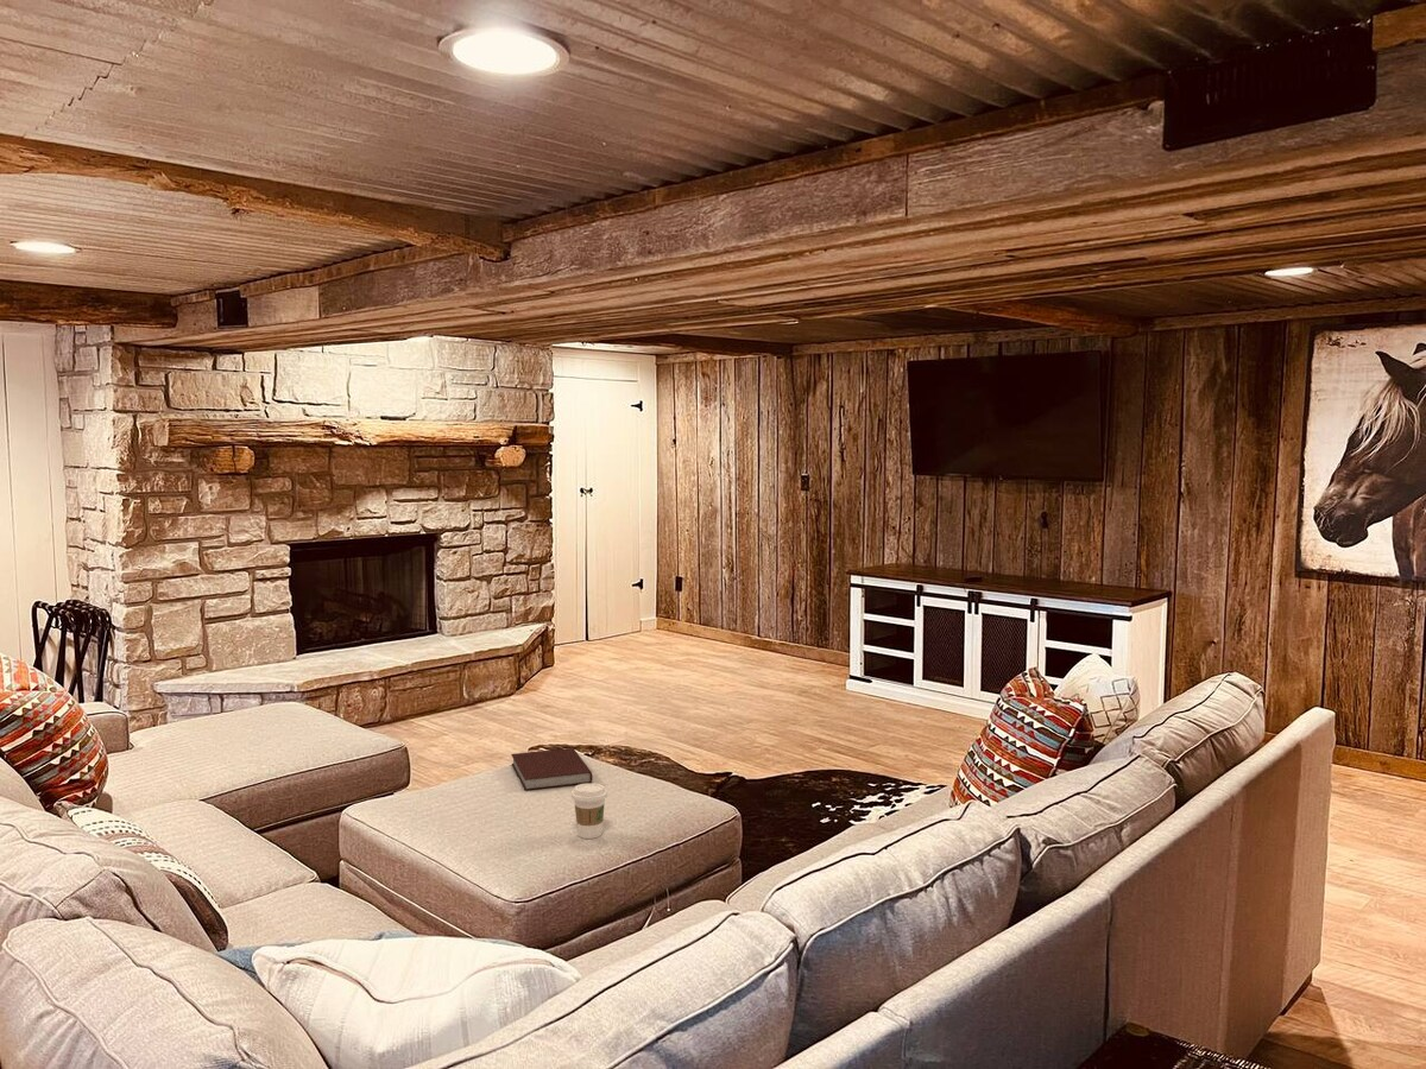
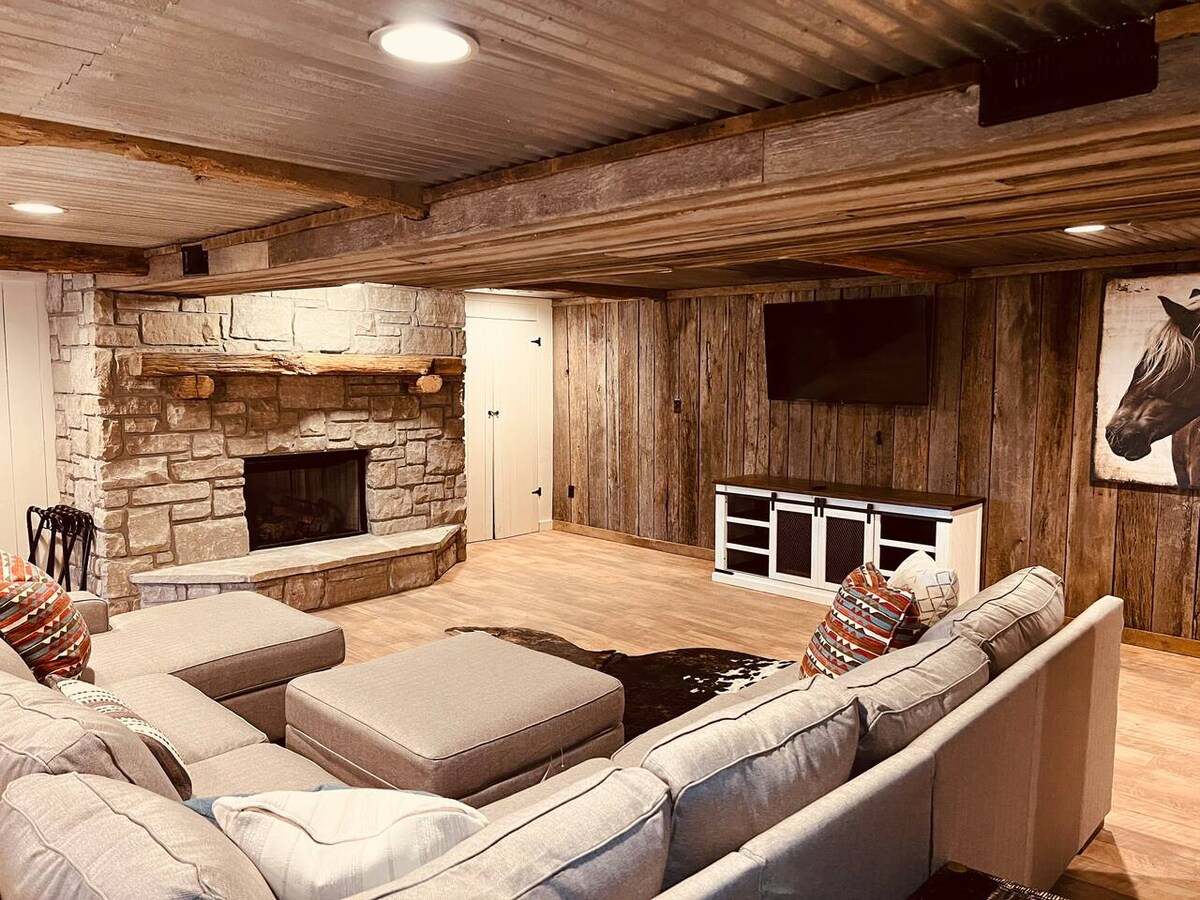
- coffee cup [570,783,608,840]
- notebook [510,747,594,791]
